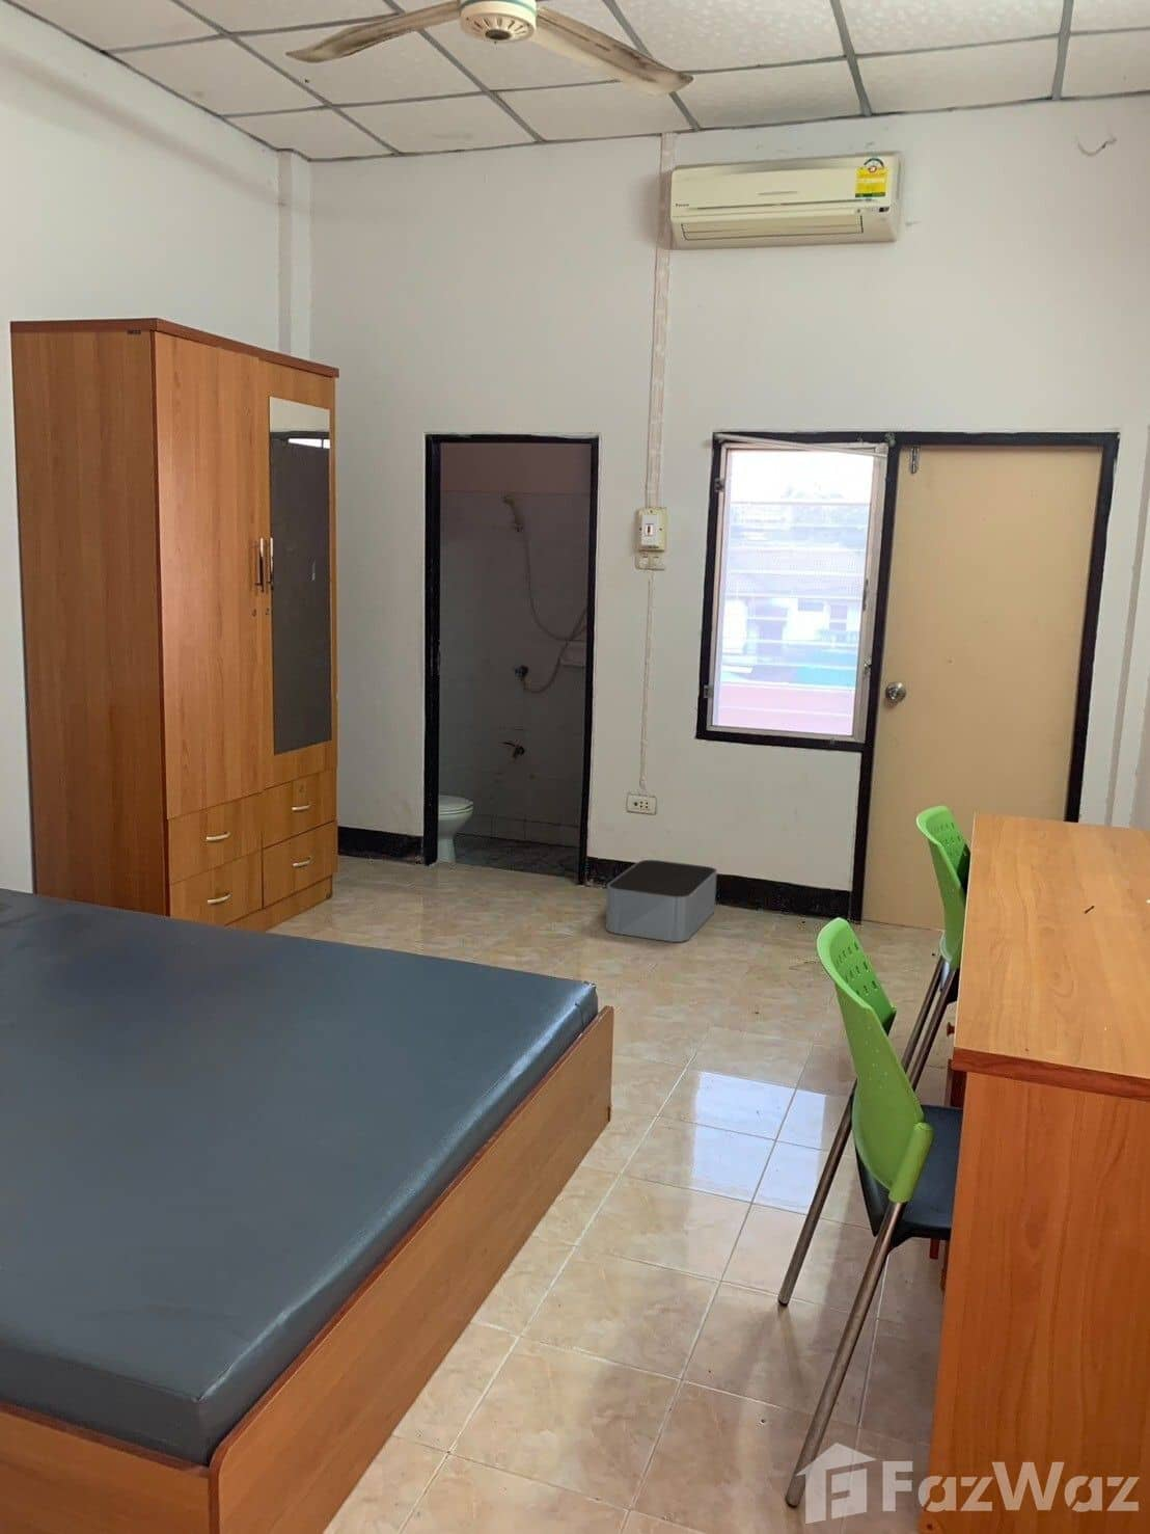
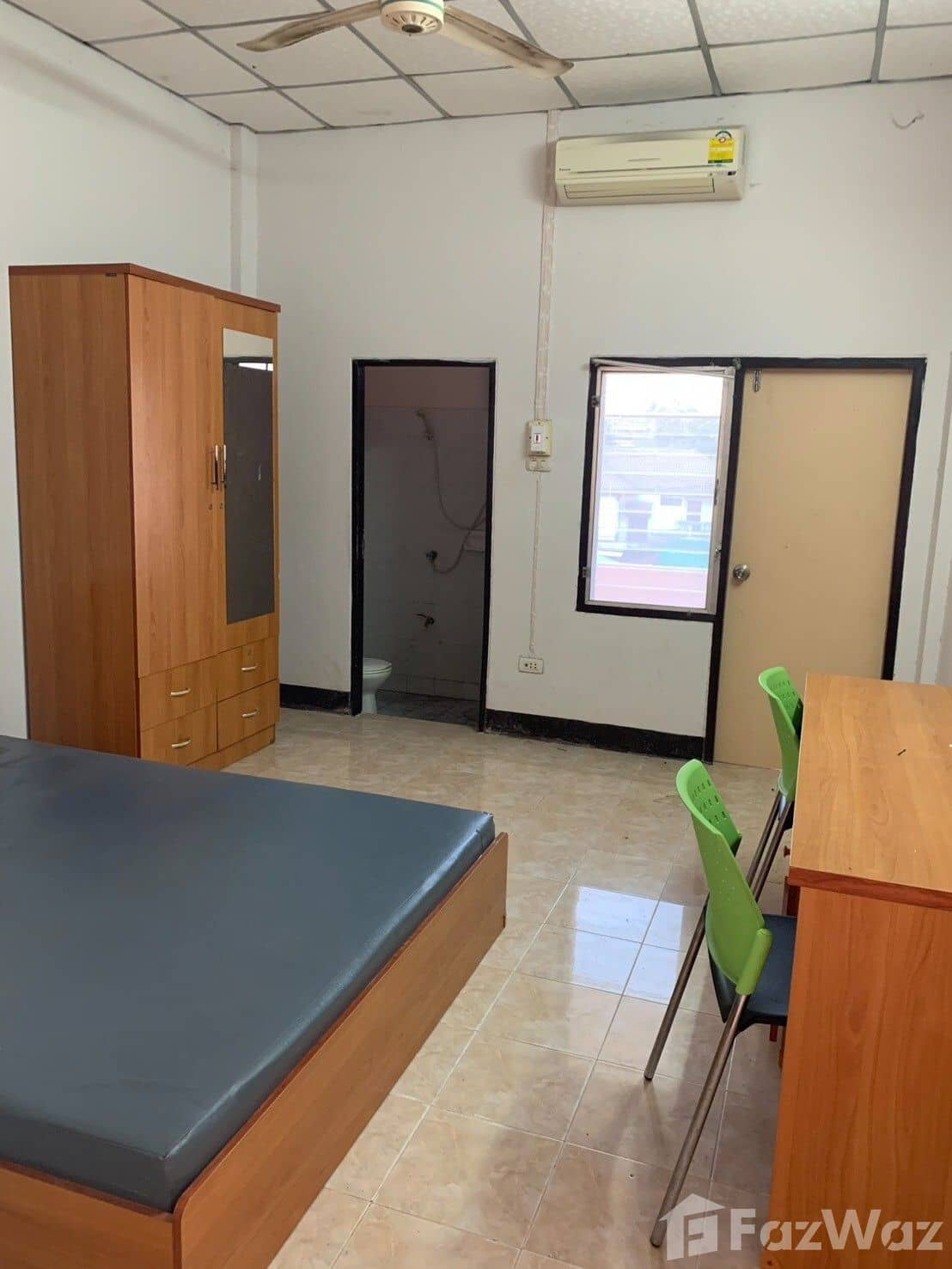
- storage bin [605,859,719,943]
